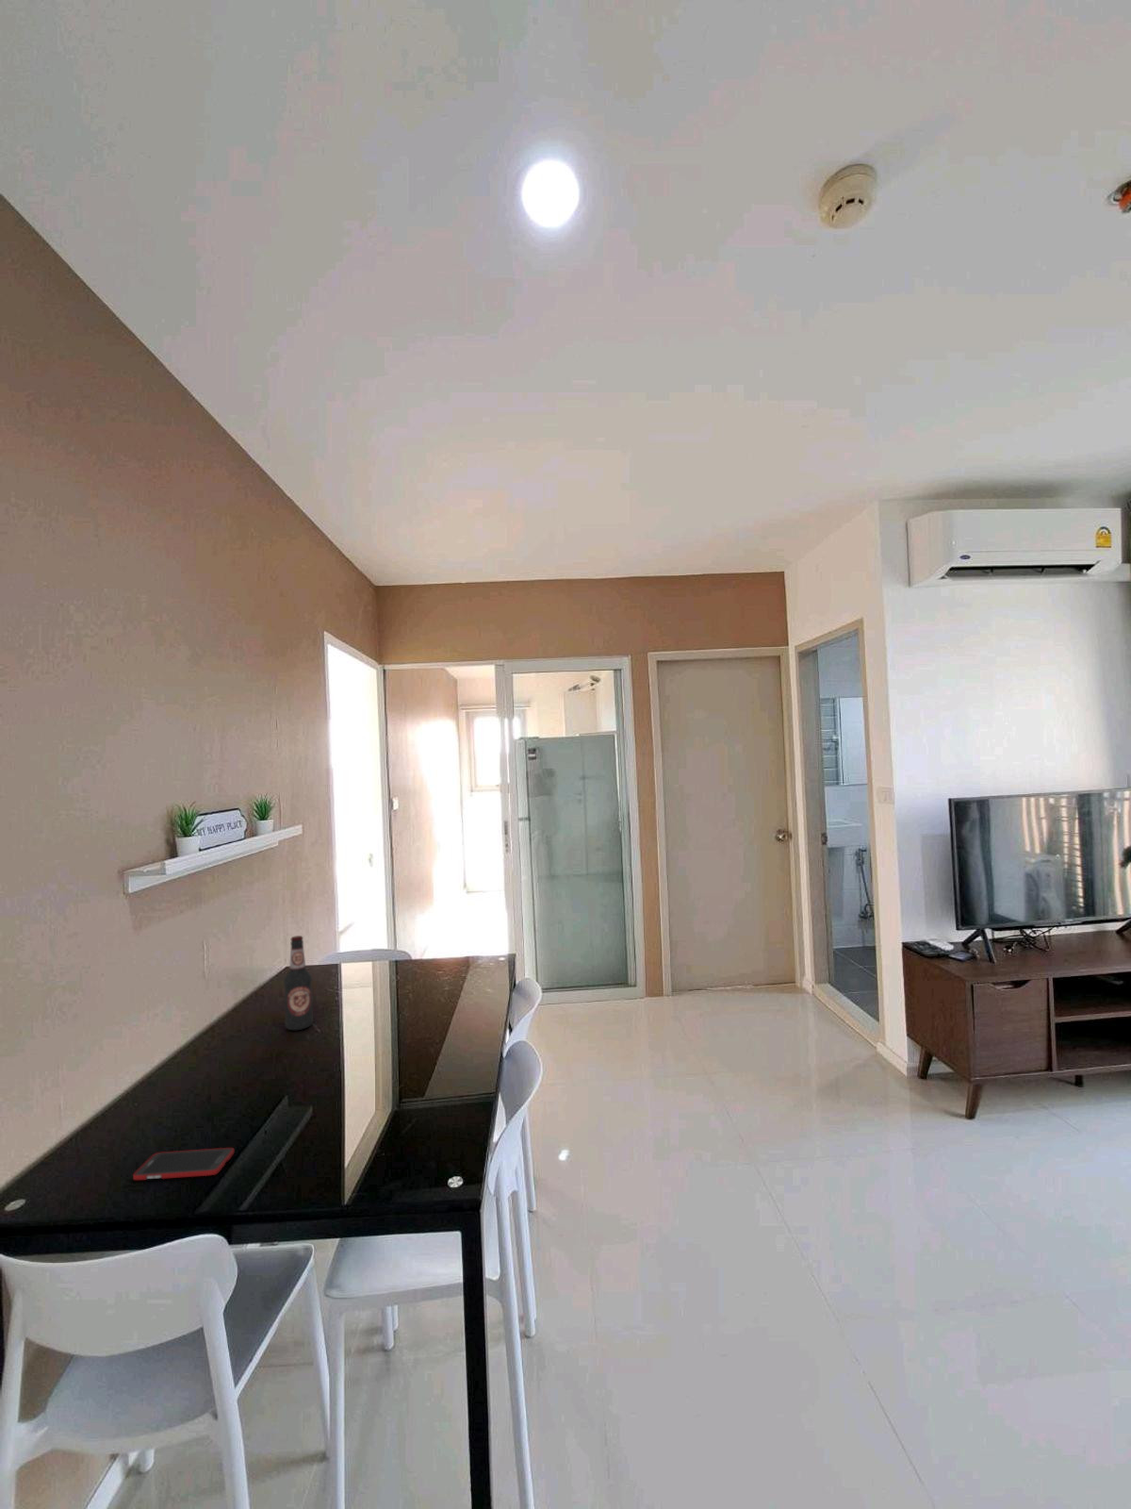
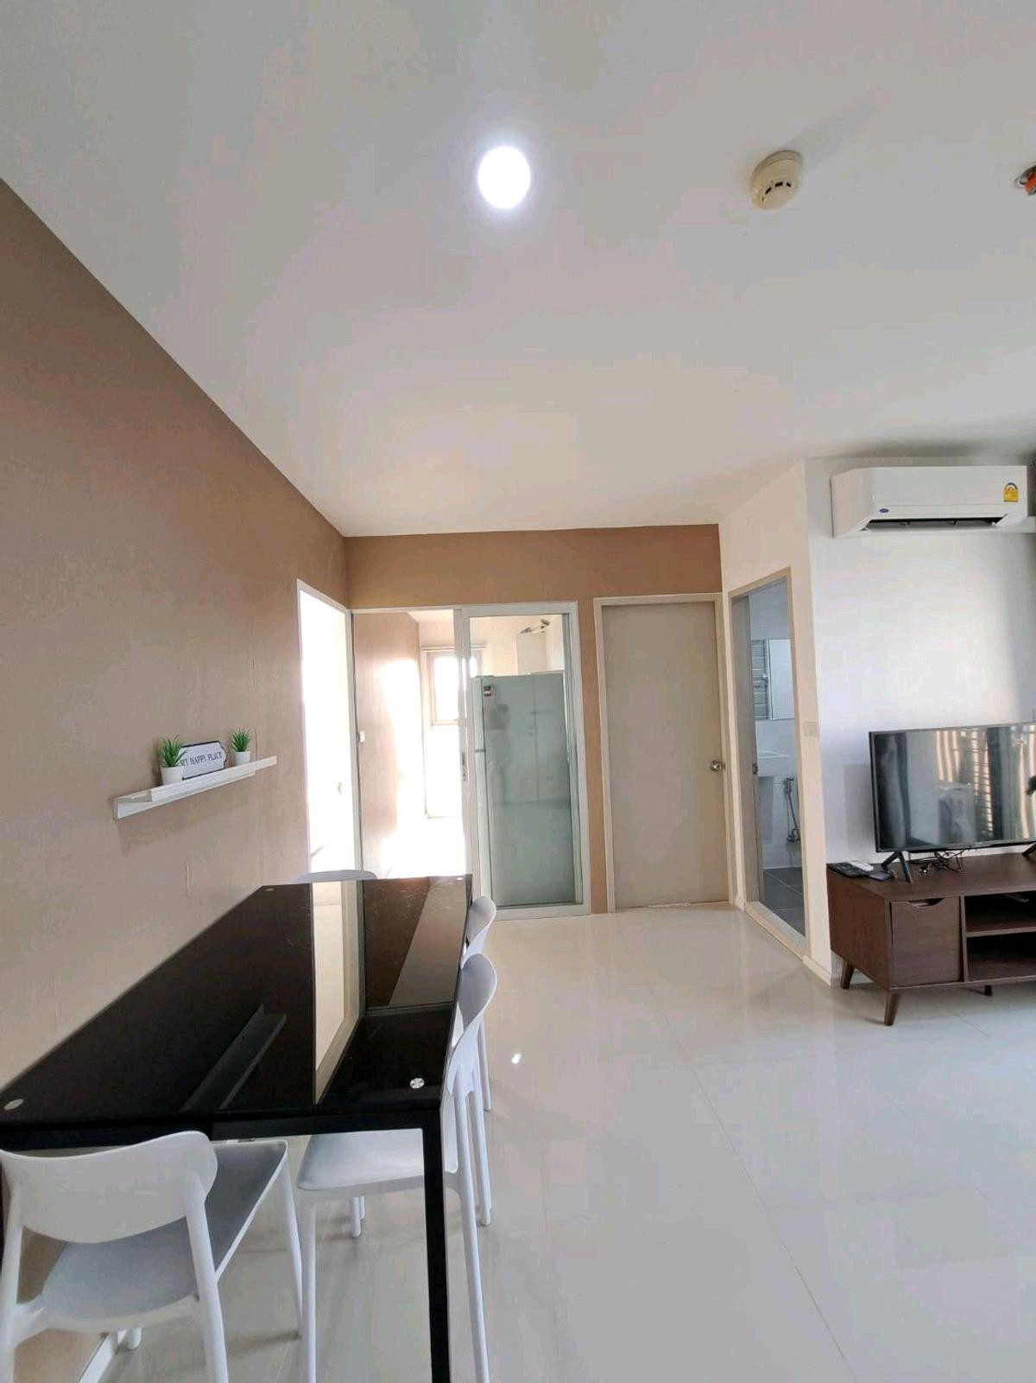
- cell phone [132,1147,235,1181]
- bottle [283,935,314,1031]
